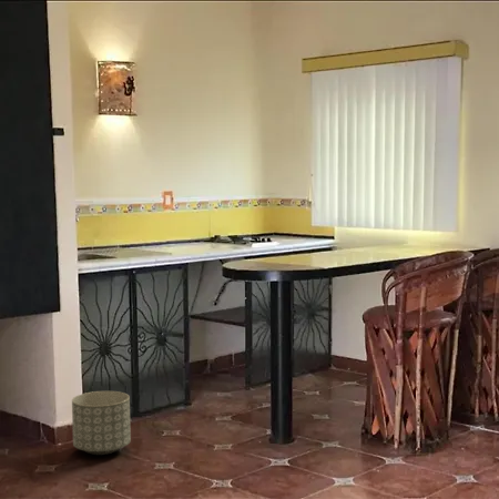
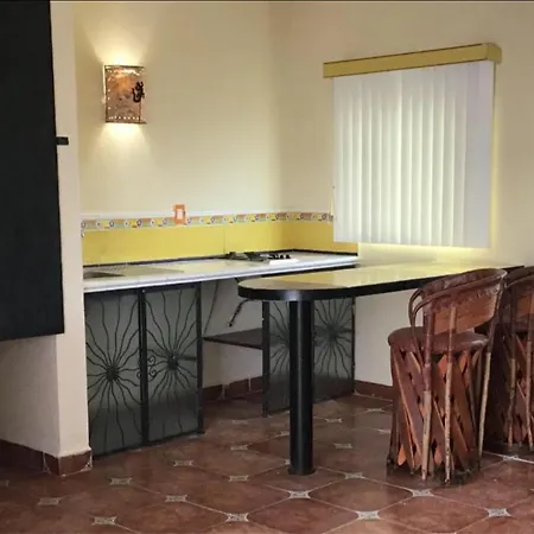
- planter [71,390,132,456]
